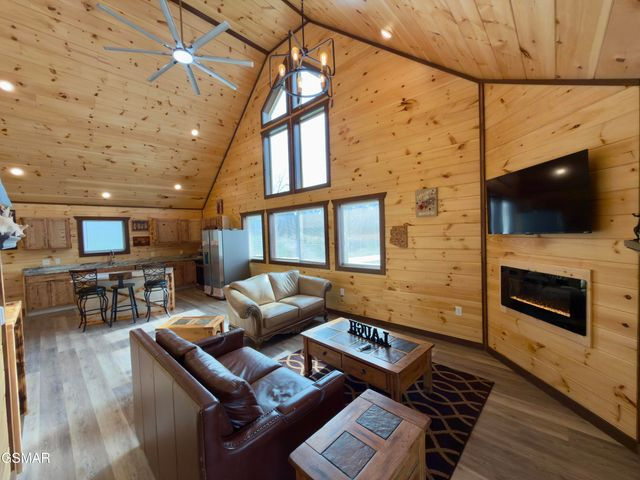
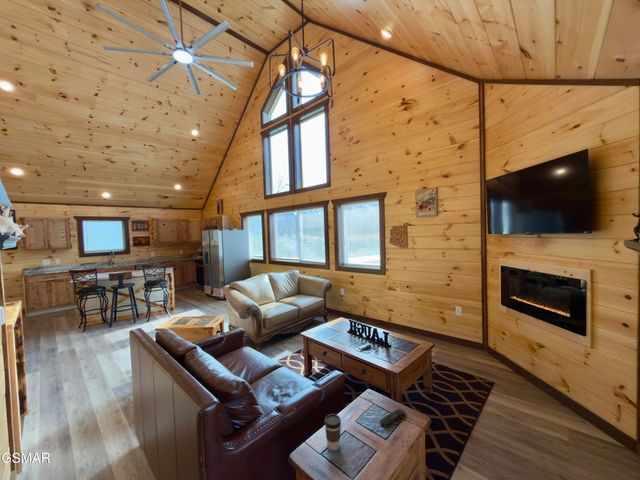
+ remote control [379,407,406,429]
+ coffee cup [324,413,342,451]
